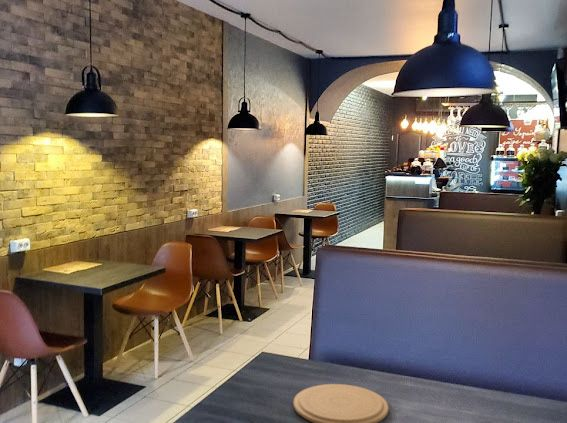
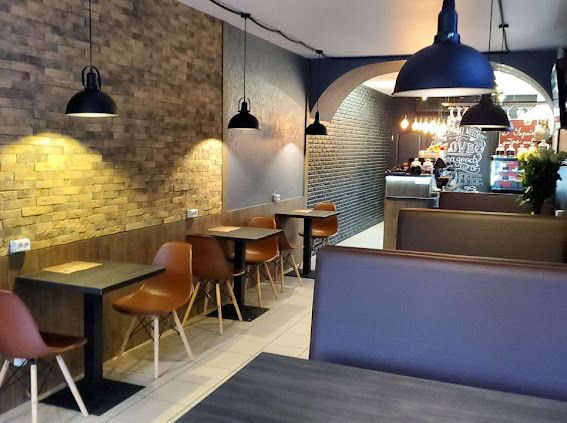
- plate [292,383,389,423]
